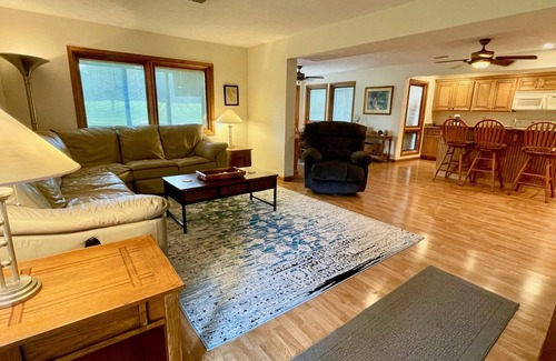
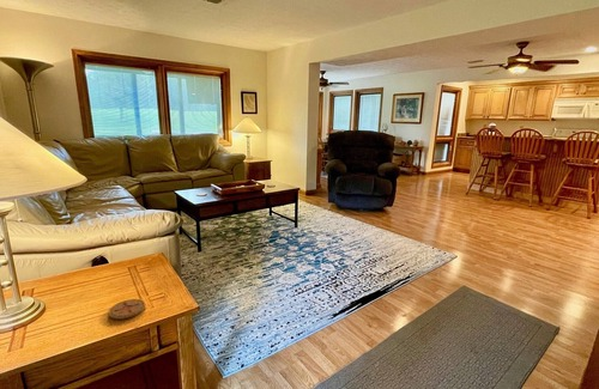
+ coaster [108,298,146,321]
